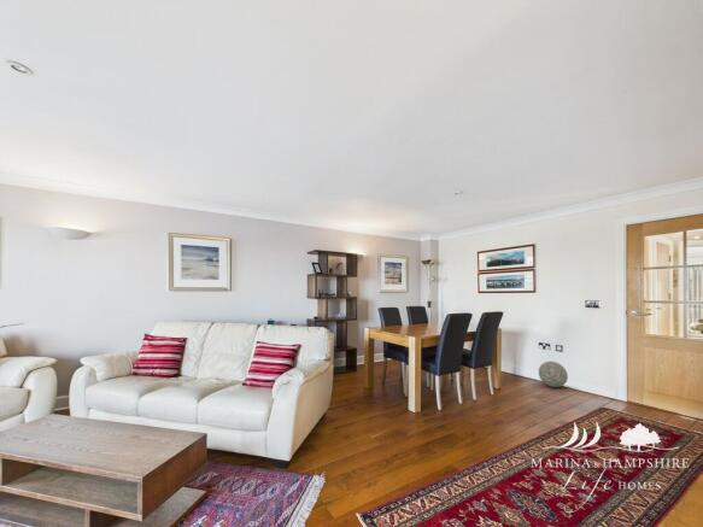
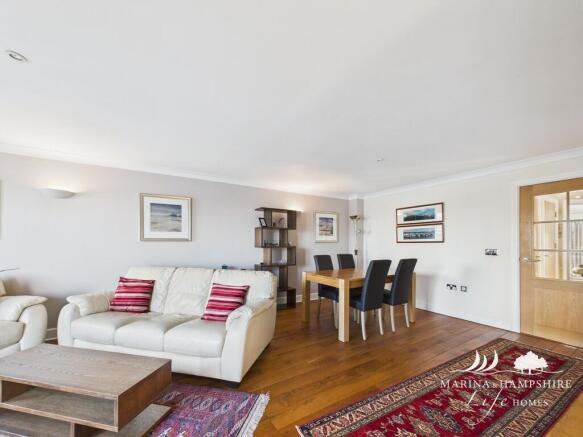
- decorative ball [538,361,569,388]
